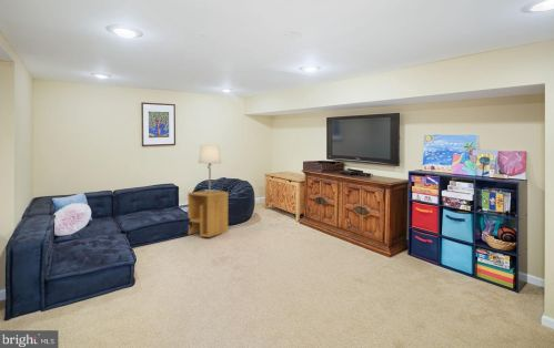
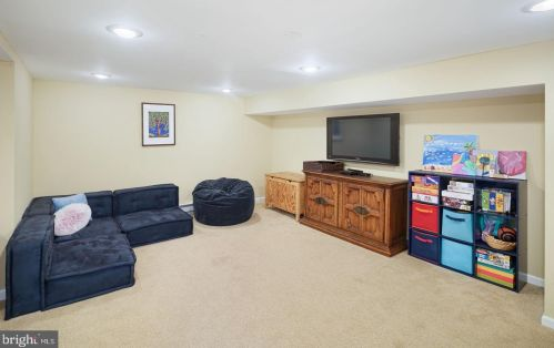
- lamp [198,144,222,193]
- side table [187,191,229,238]
